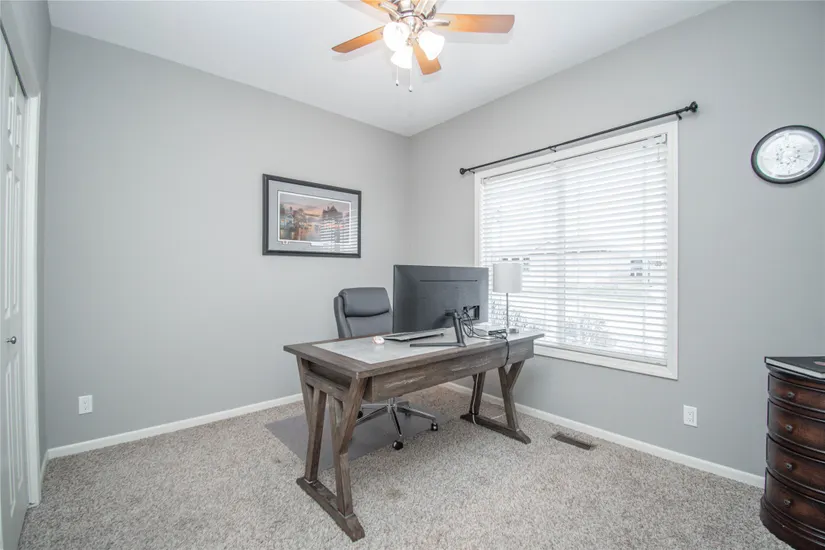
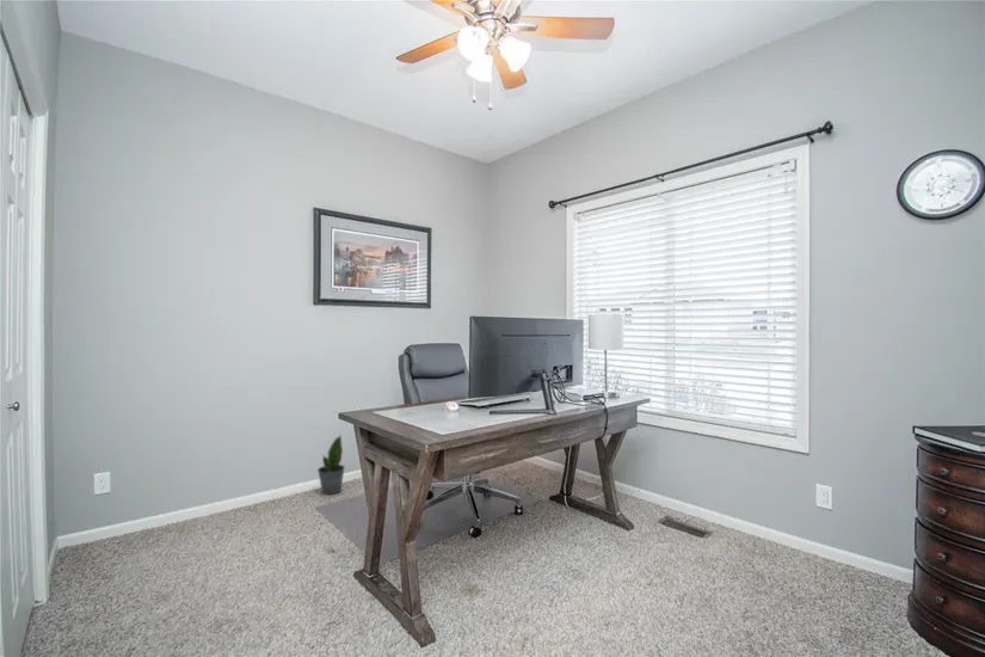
+ potted plant [316,434,346,496]
